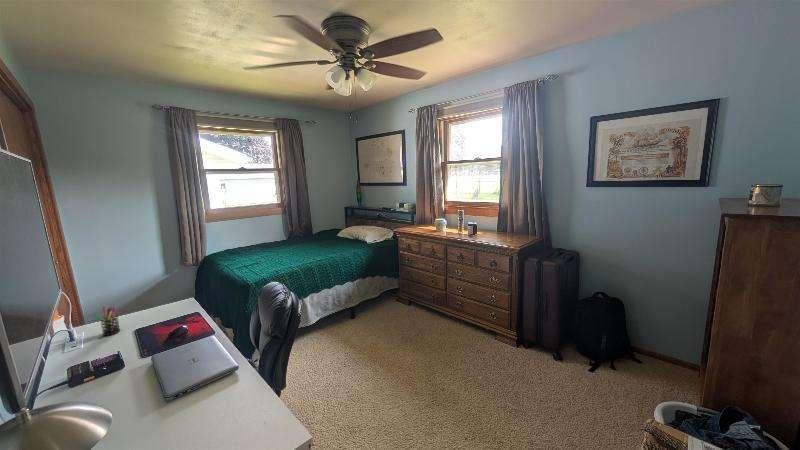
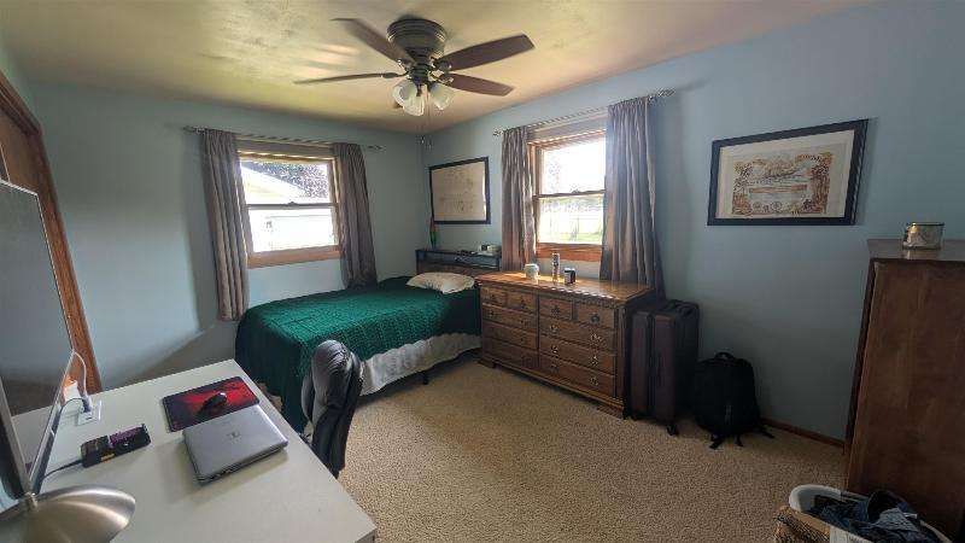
- pen holder [94,305,121,337]
